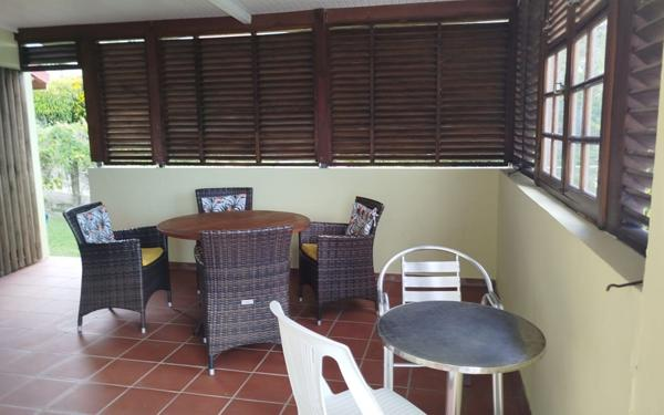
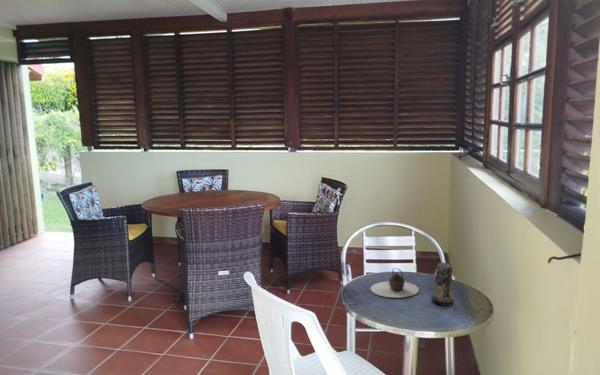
+ candle [431,262,455,307]
+ teapot [370,267,420,299]
